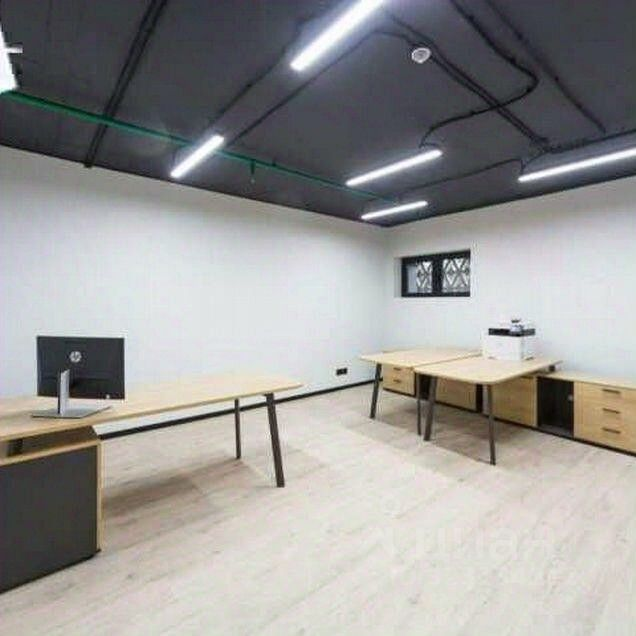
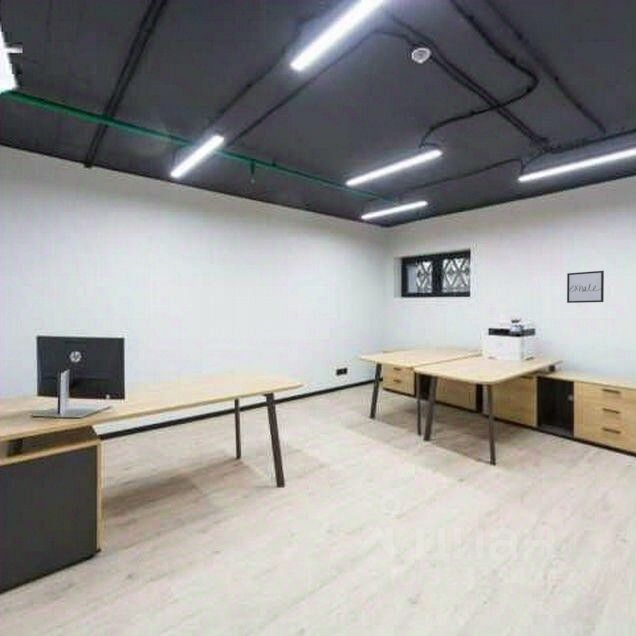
+ wall art [566,270,605,304]
